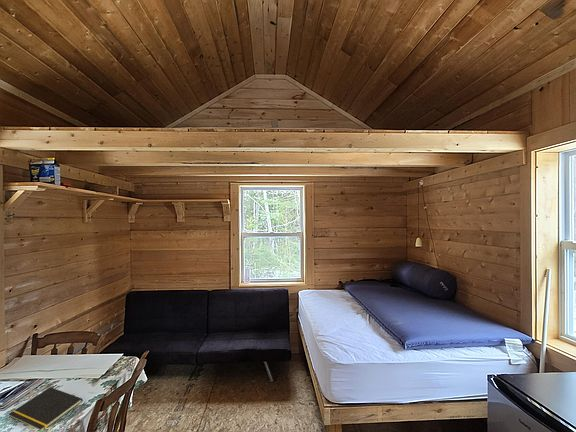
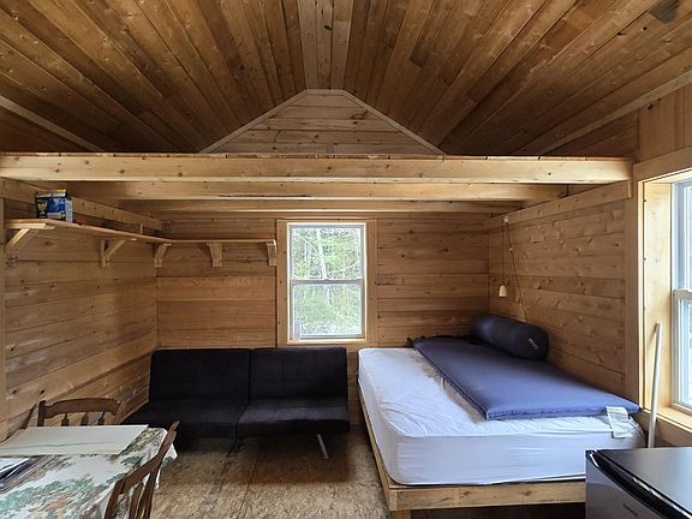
- notepad [8,386,84,431]
